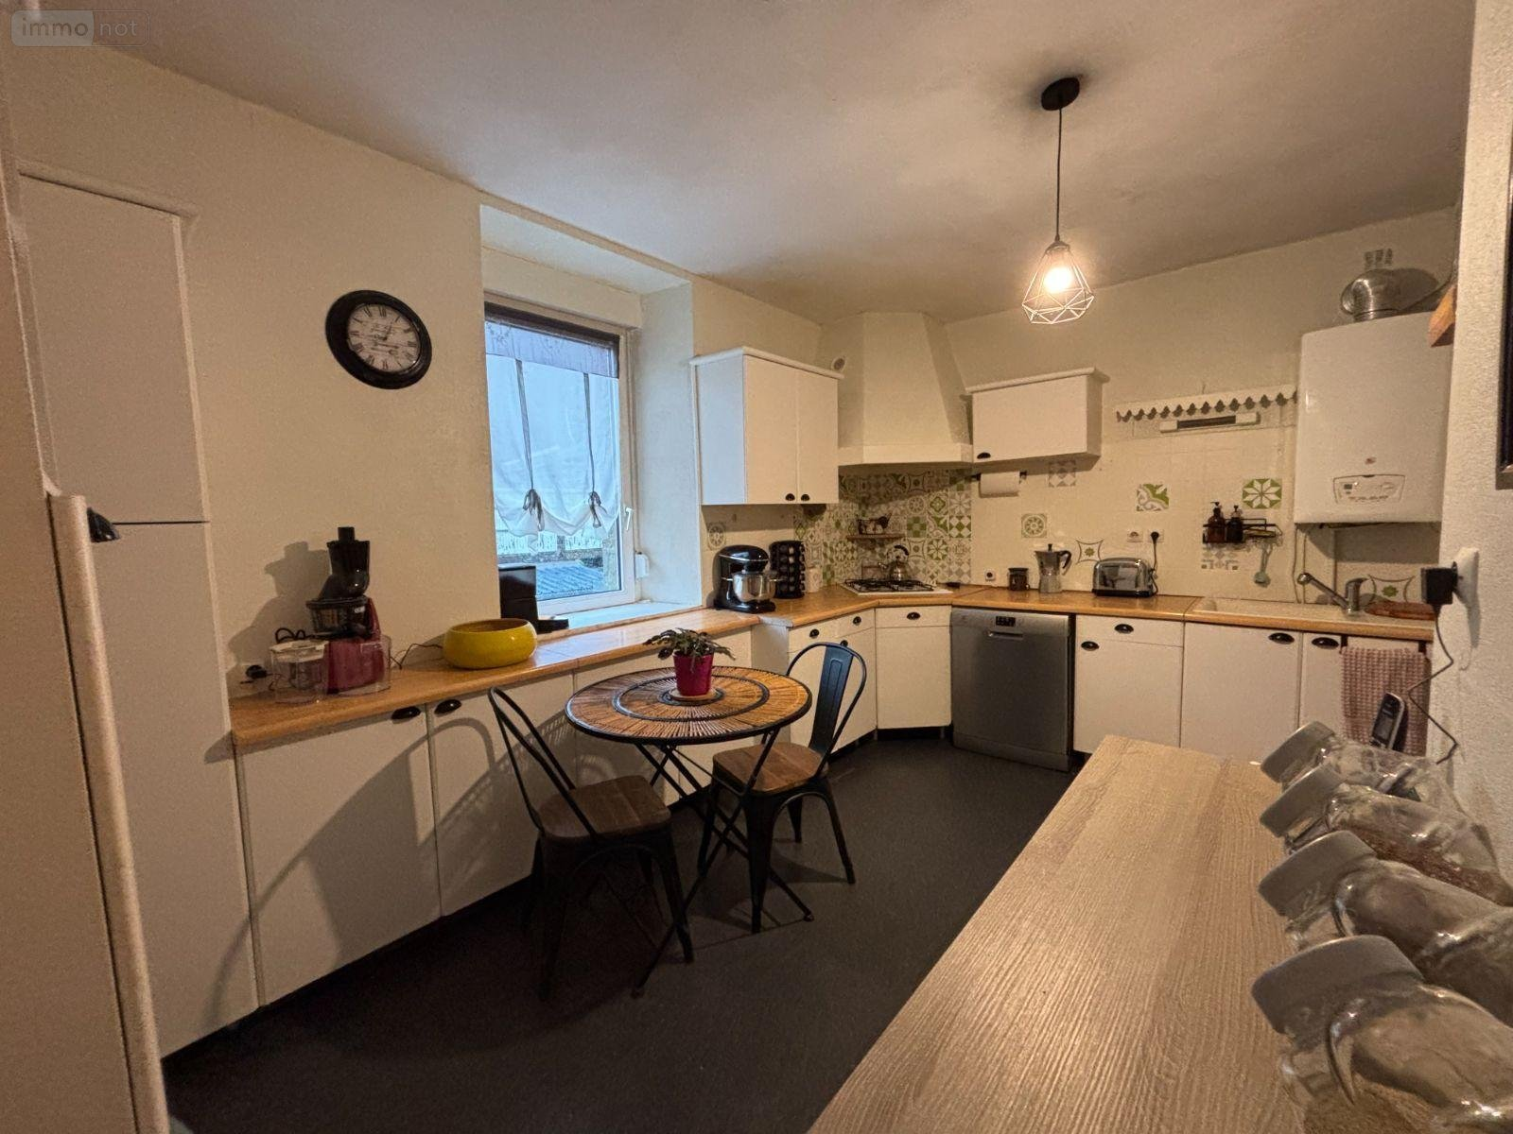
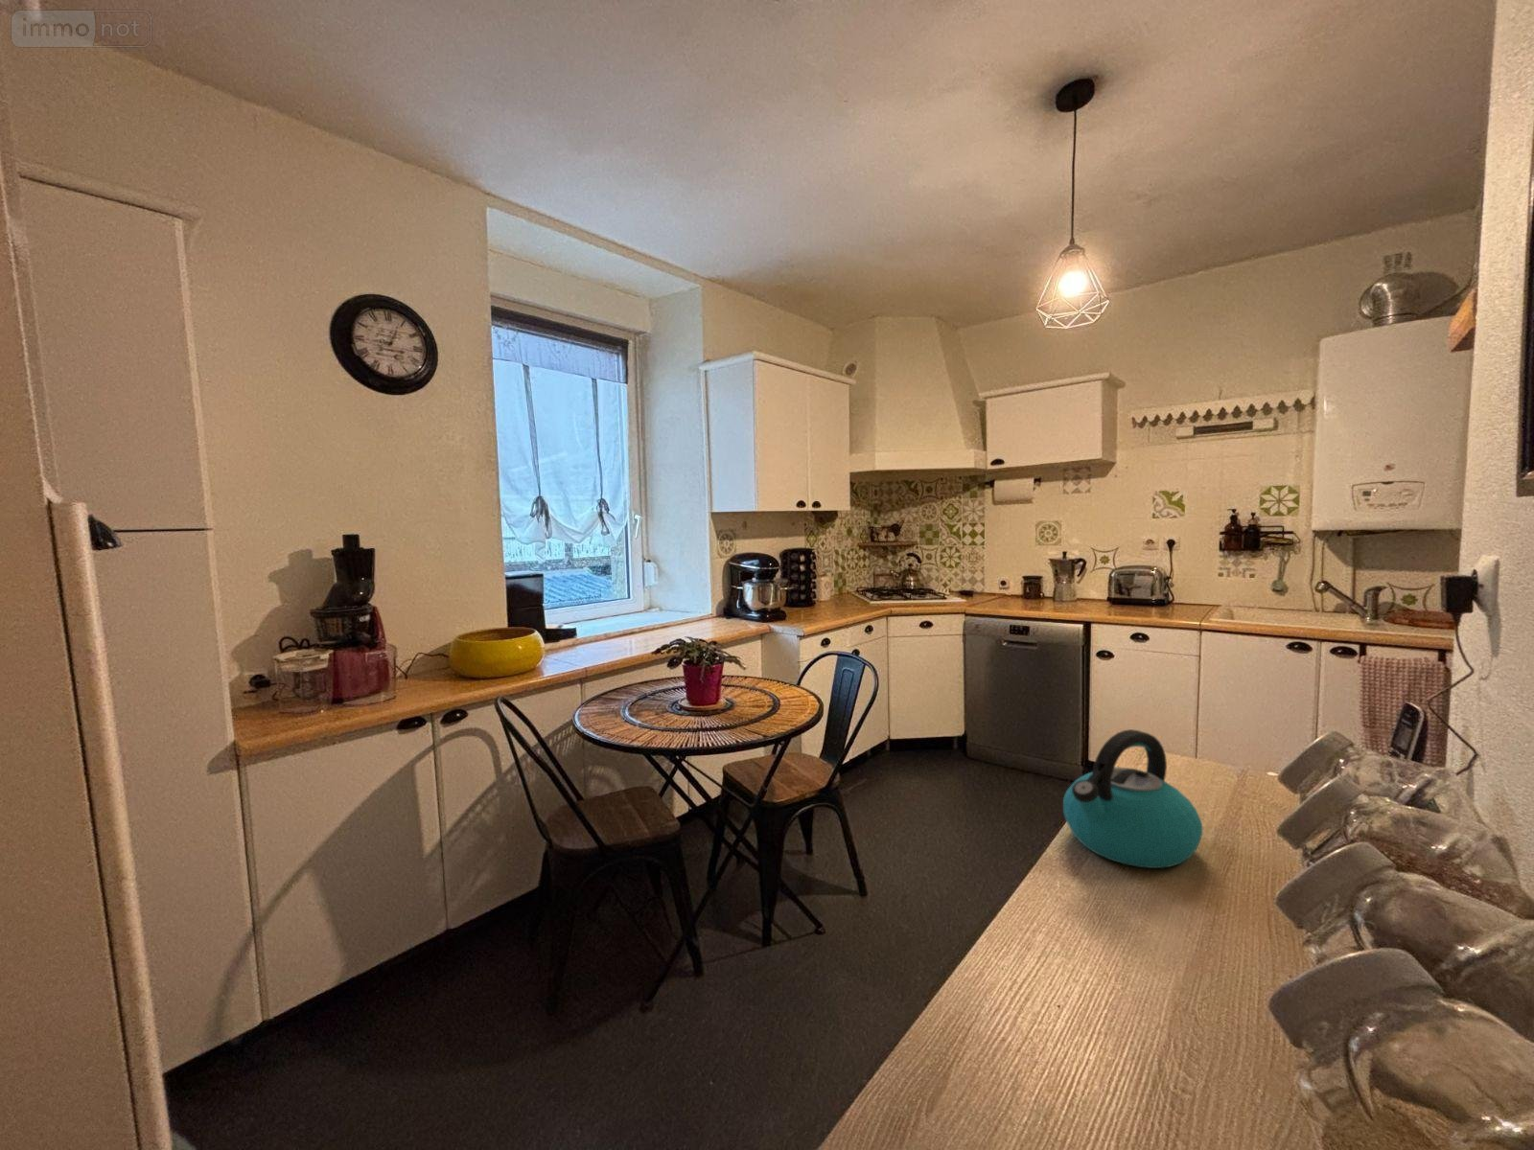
+ kettle [1062,728,1204,870]
